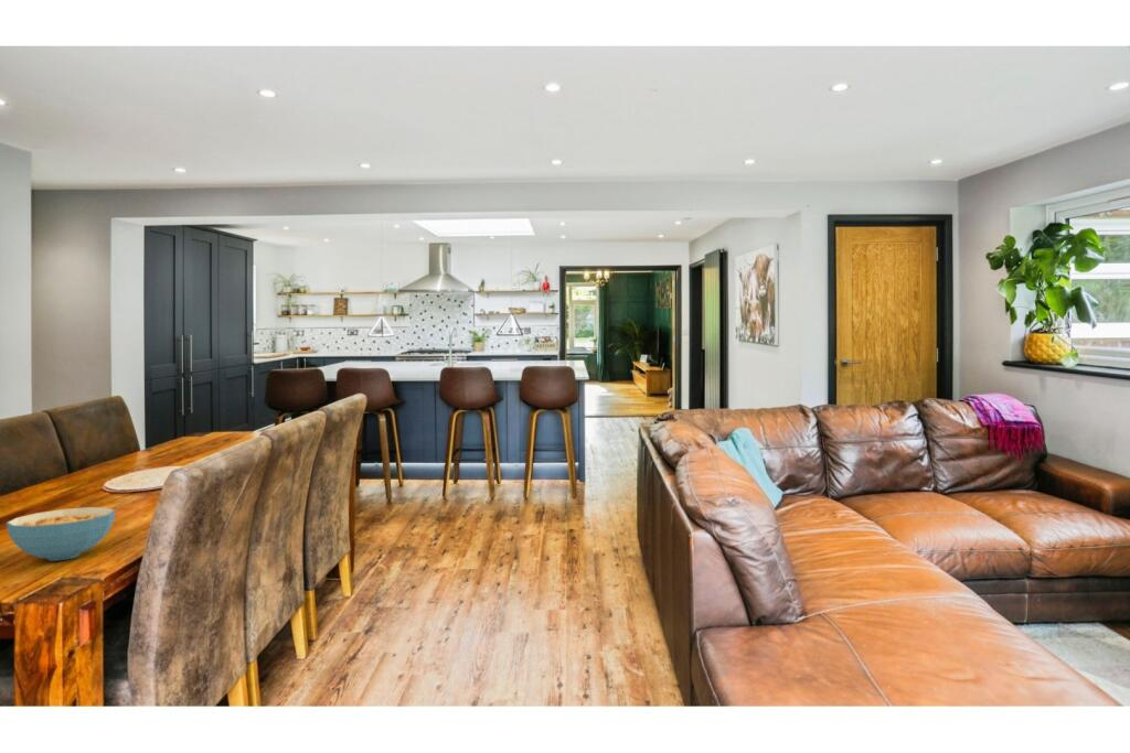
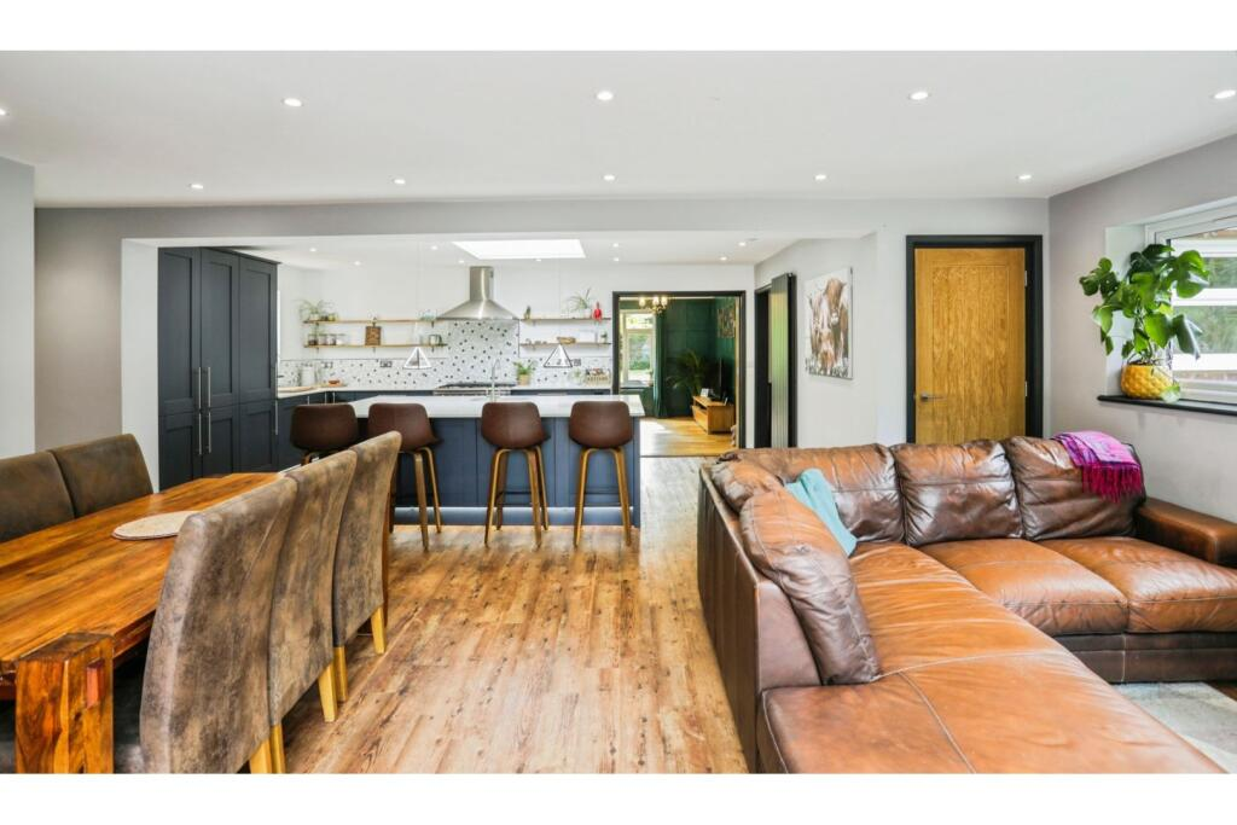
- cereal bowl [6,506,116,562]
